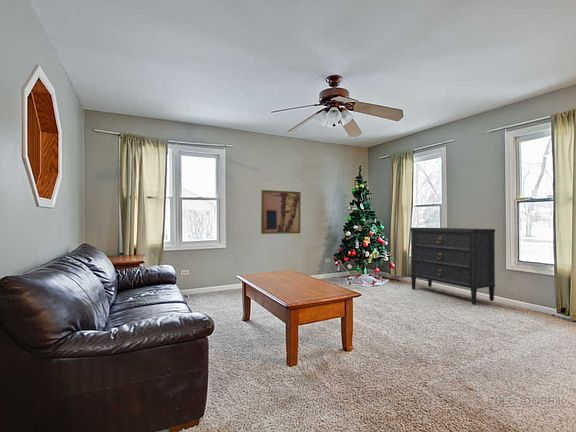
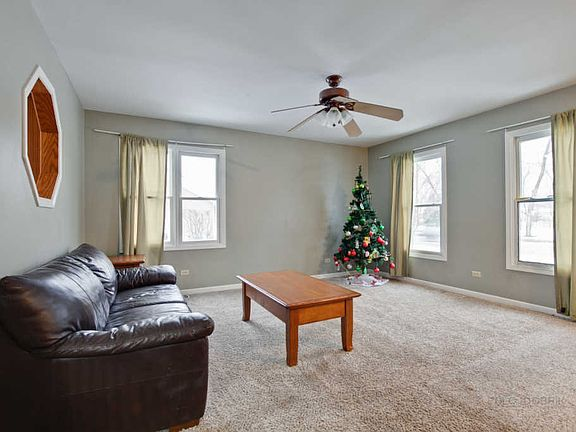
- dresser [409,227,496,305]
- wall art [260,189,302,235]
